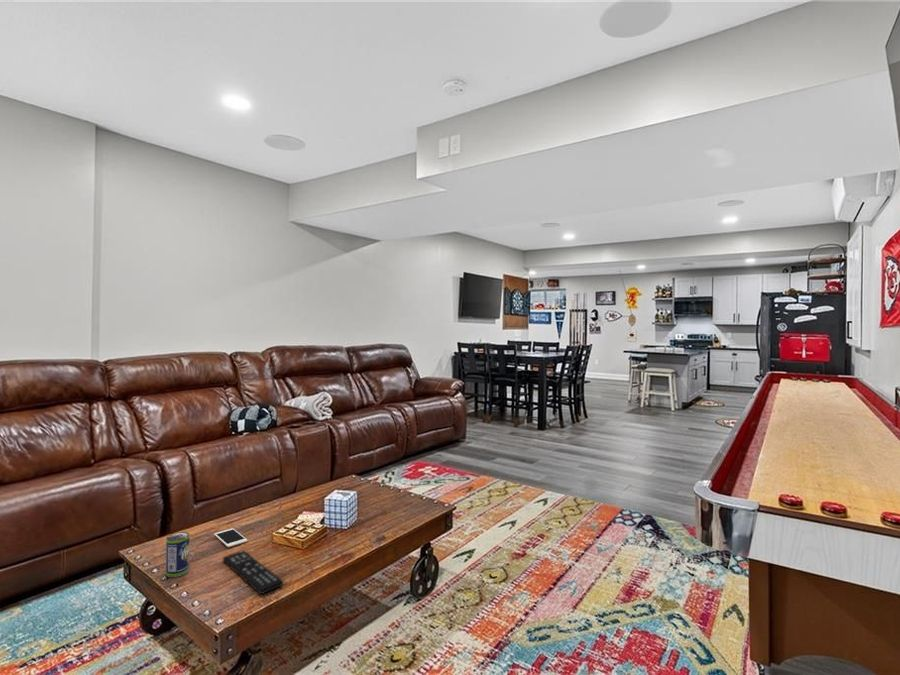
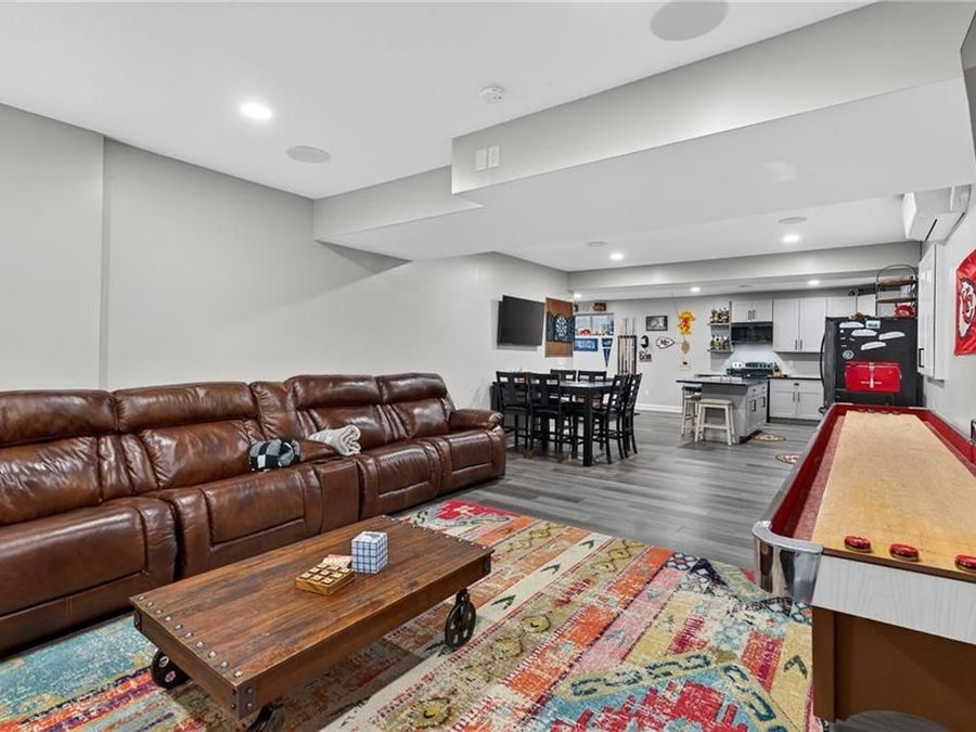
- cell phone [213,527,248,548]
- beverage can [165,531,190,578]
- remote control [222,549,284,595]
